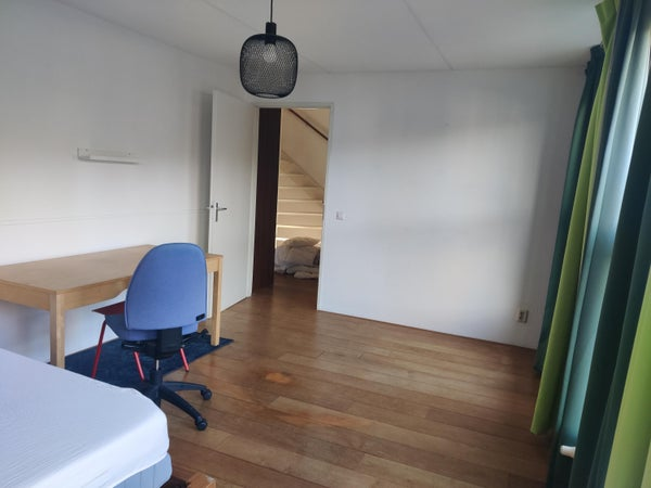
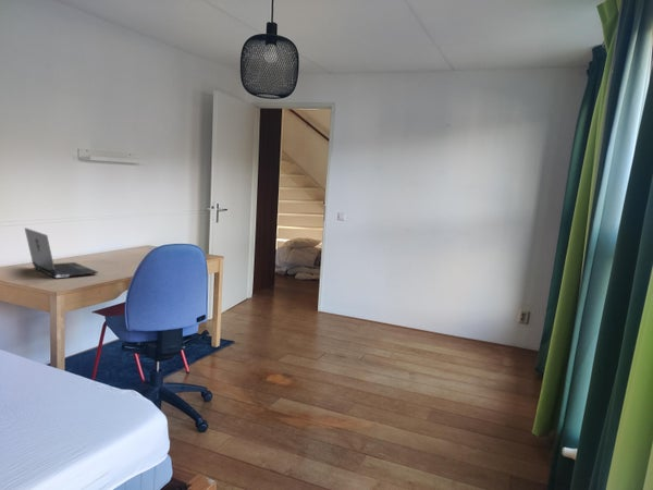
+ laptop computer [24,226,99,279]
